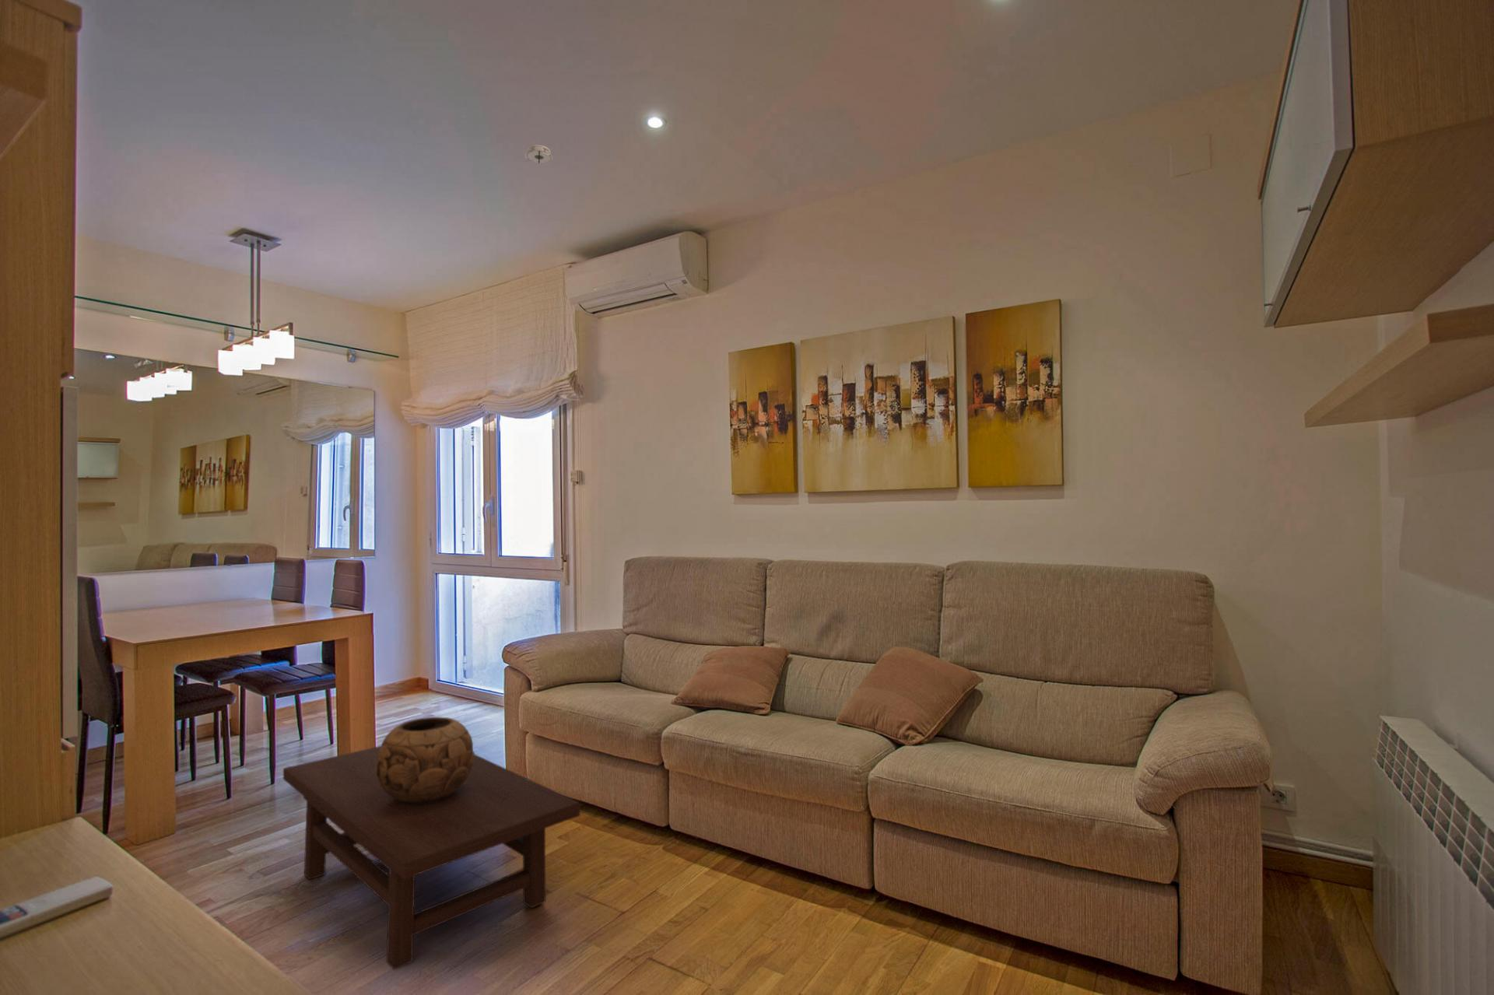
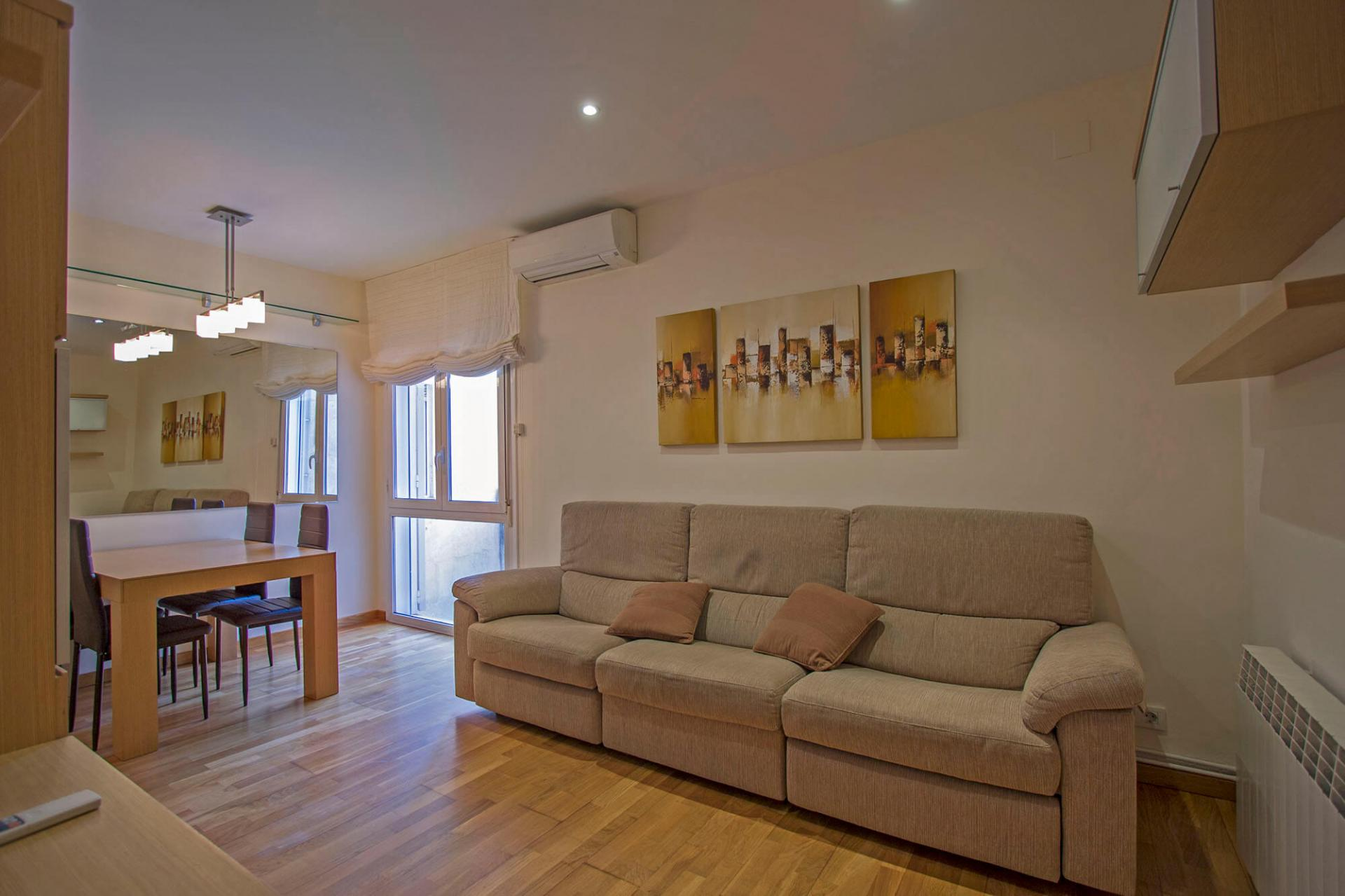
- decorative bowl [375,716,475,804]
- coffee table [282,745,581,971]
- smoke detector [523,144,554,164]
